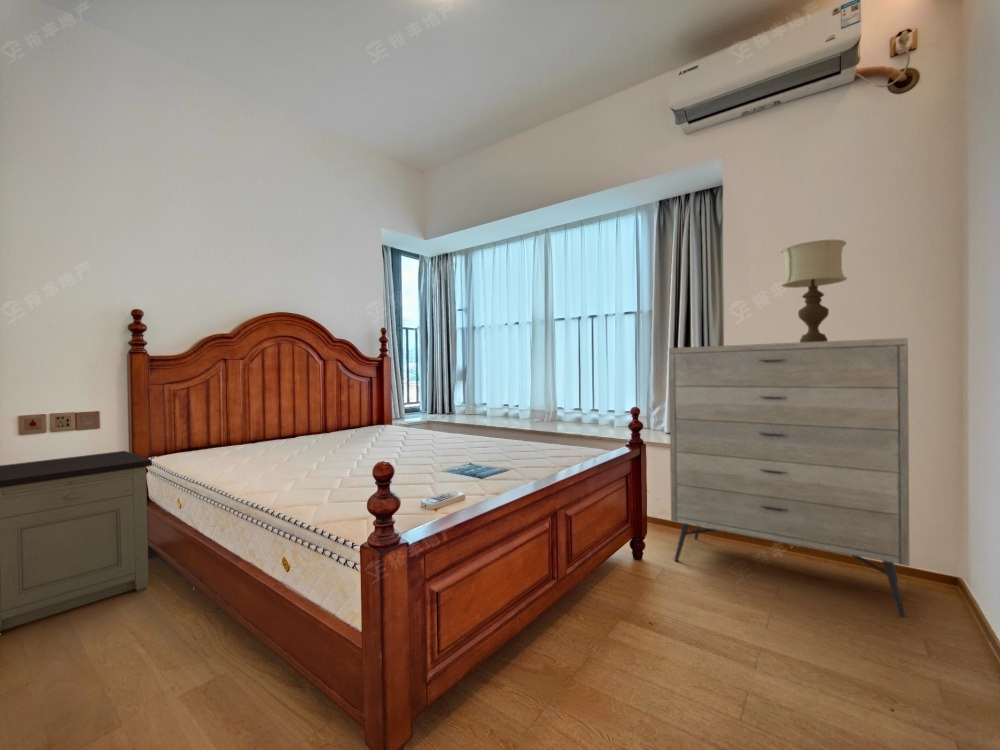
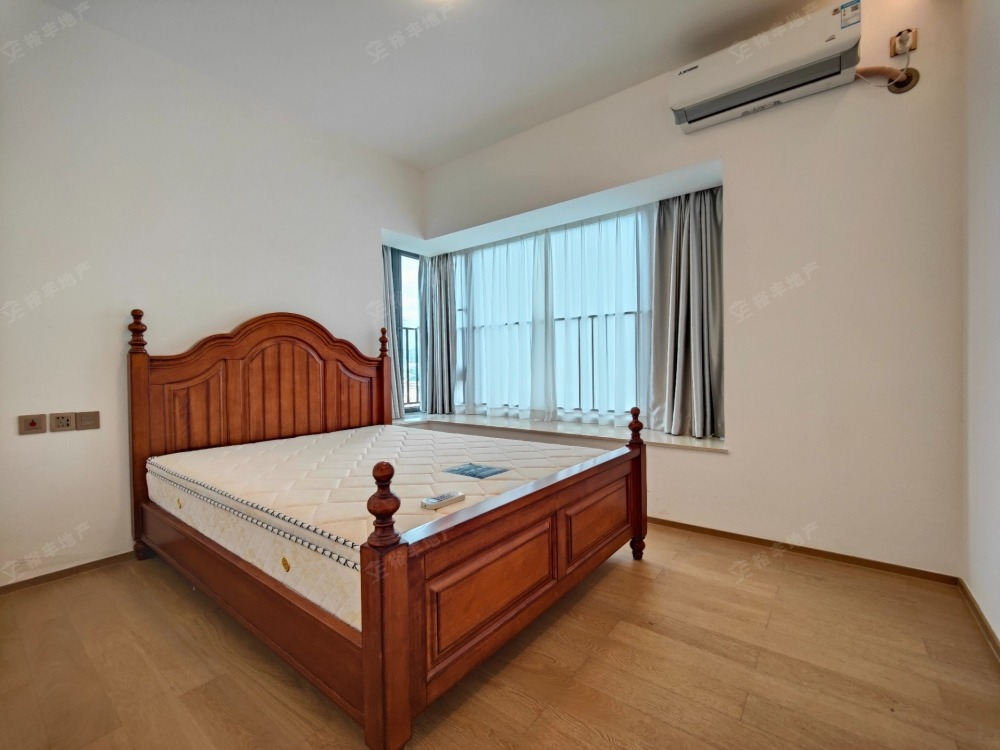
- dresser [668,337,910,617]
- nightstand [0,450,153,632]
- table lamp [780,238,848,343]
